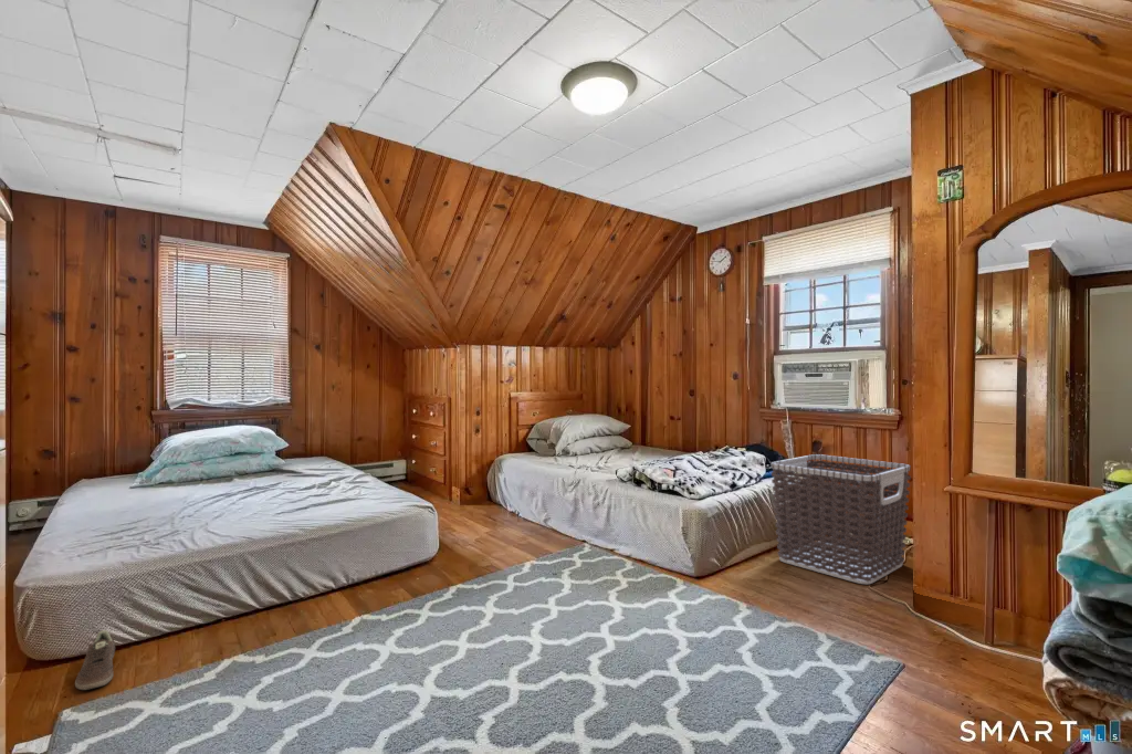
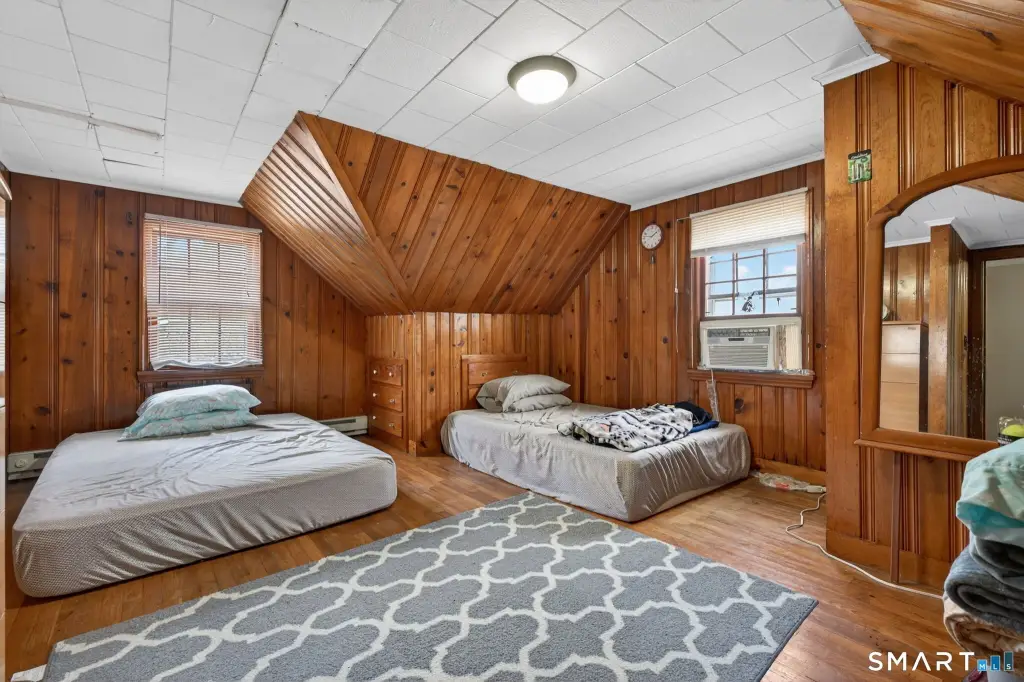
- sneaker [74,629,116,691]
- clothes hamper [771,453,912,585]
